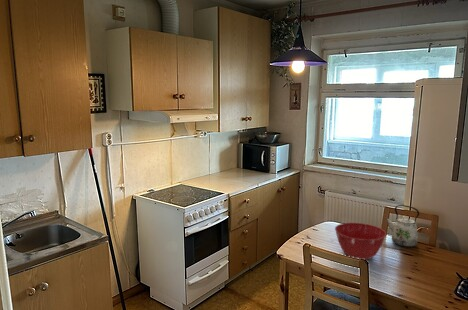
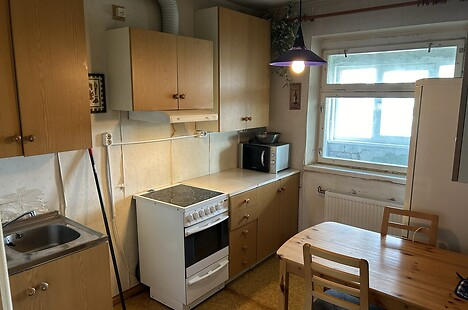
- mixing bowl [334,222,387,261]
- kettle [384,204,420,248]
